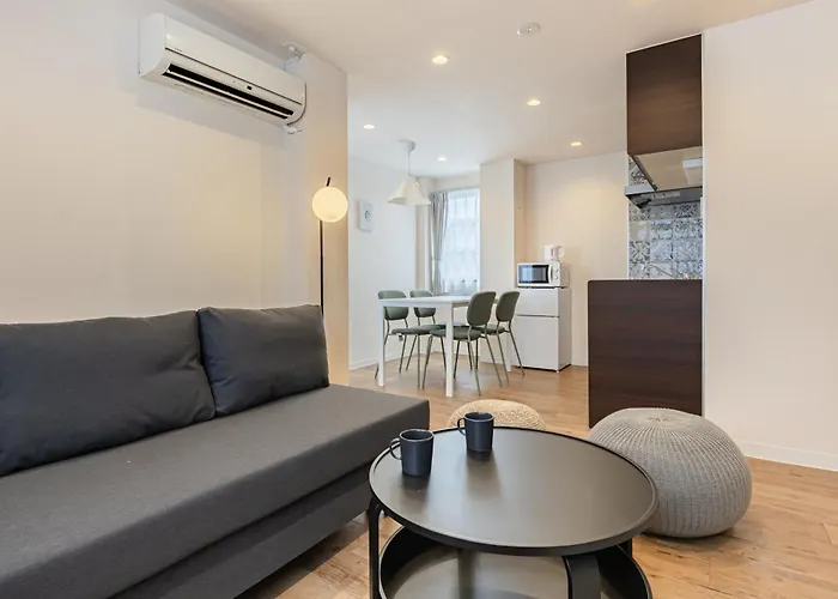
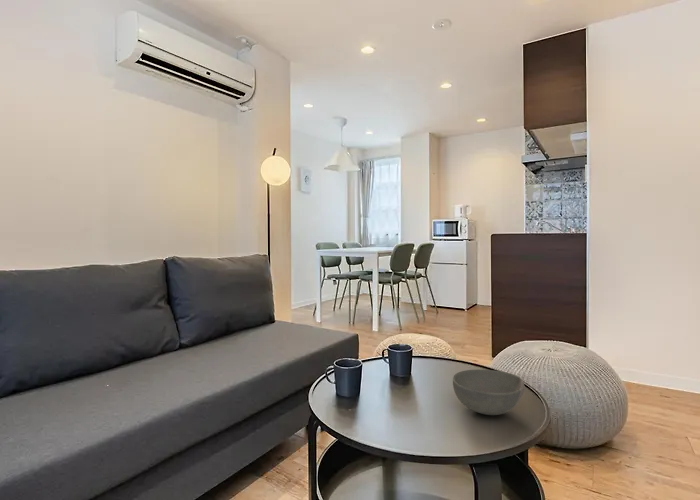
+ bowl [452,368,525,416]
